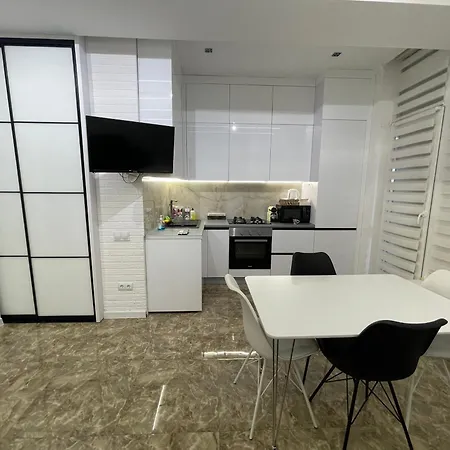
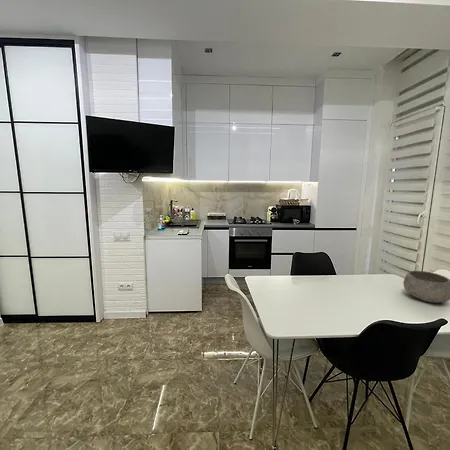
+ bowl [402,270,450,304]
